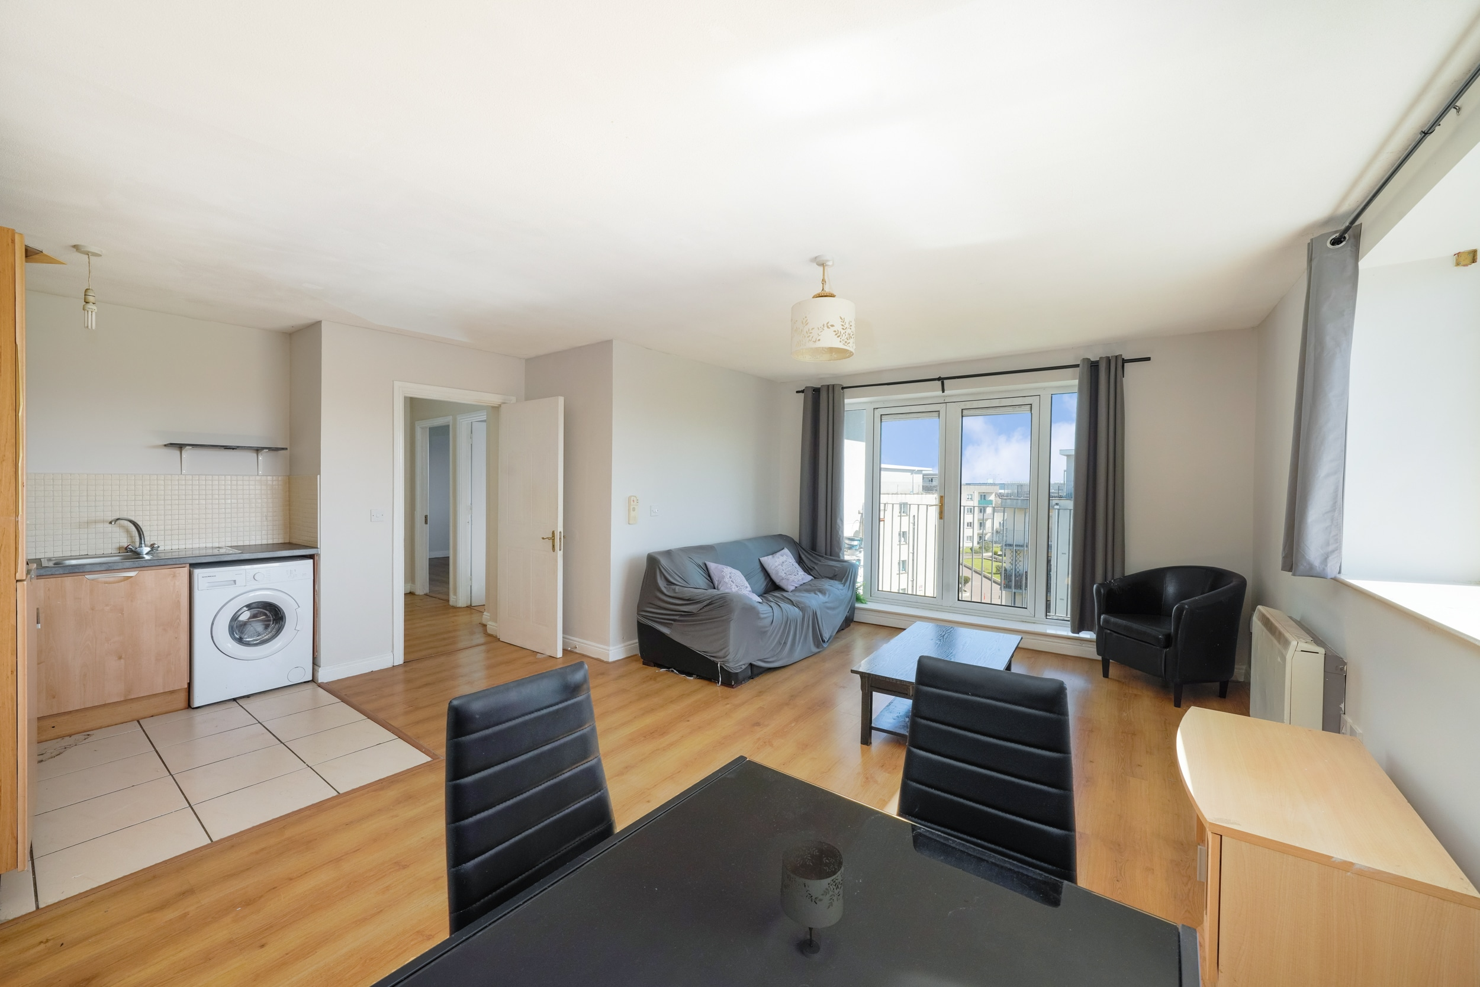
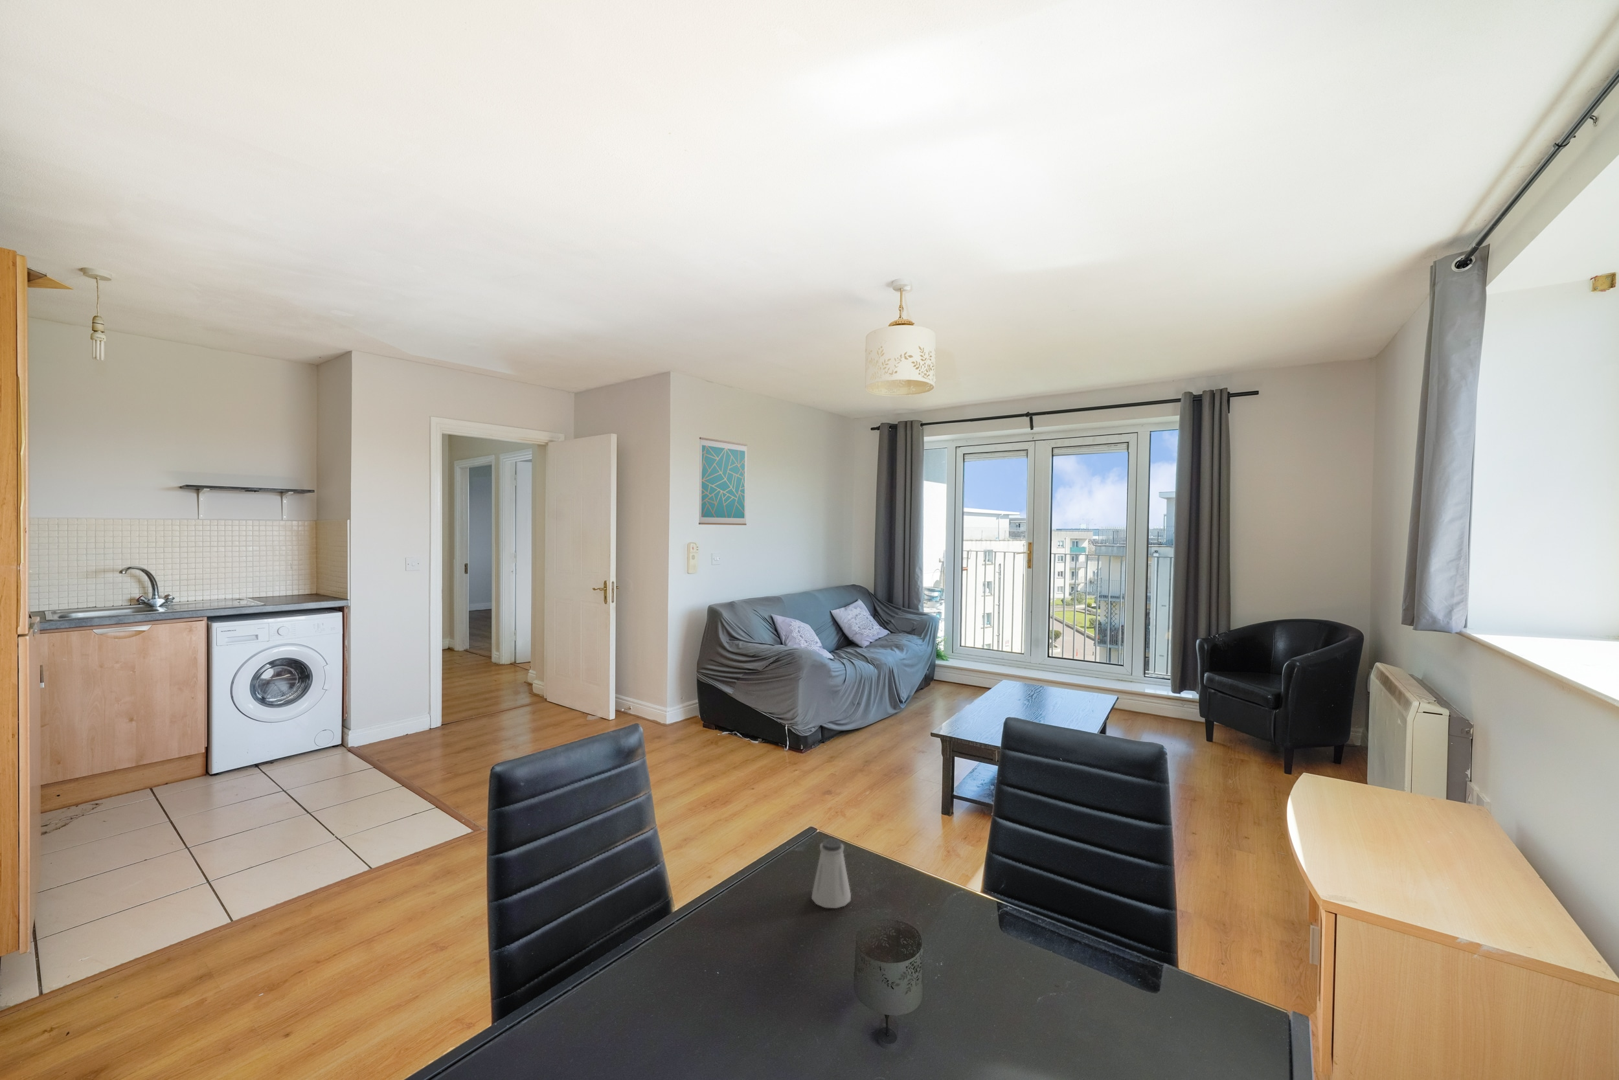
+ wall art [698,436,747,526]
+ saltshaker [811,838,851,909]
